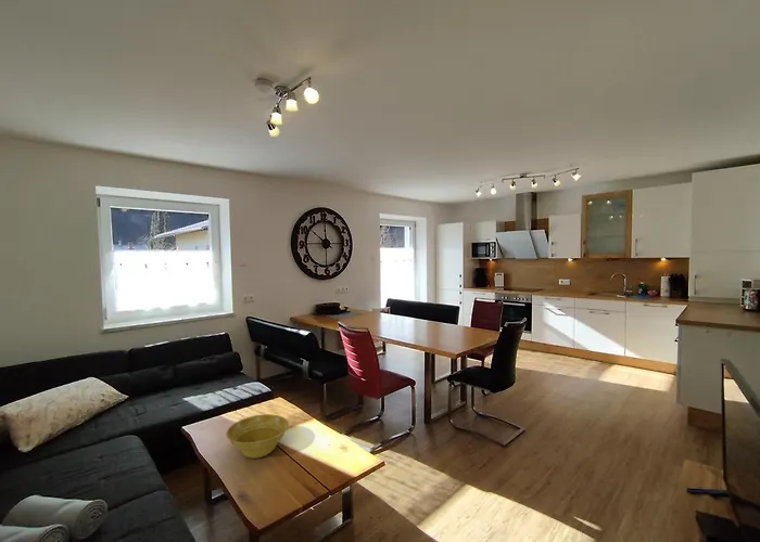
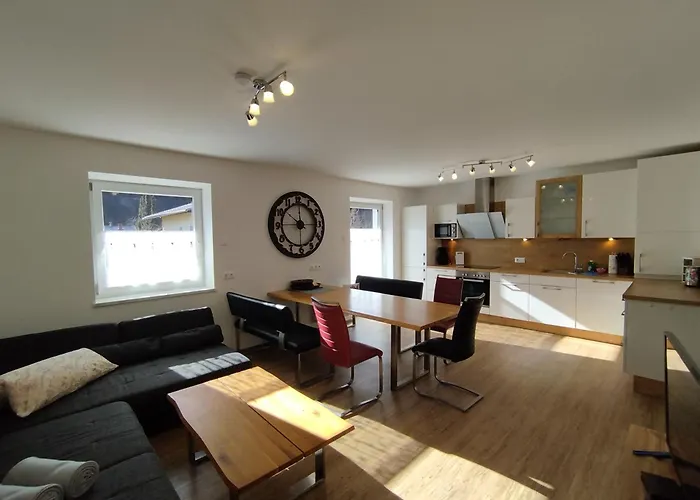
- planter bowl [225,413,290,460]
